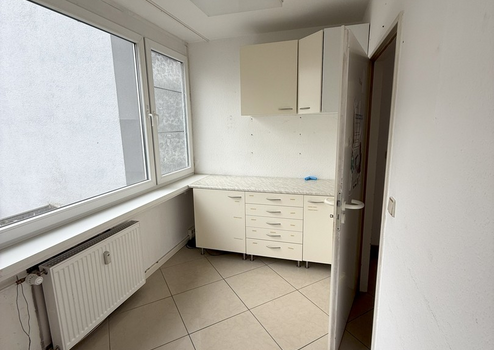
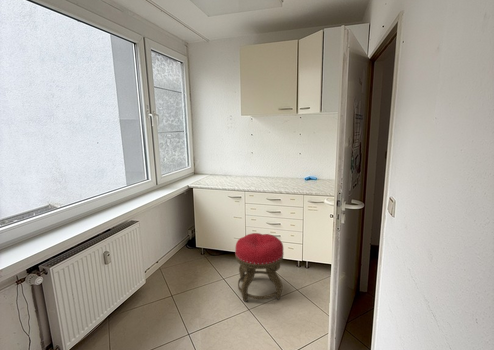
+ stool [234,232,285,303]
